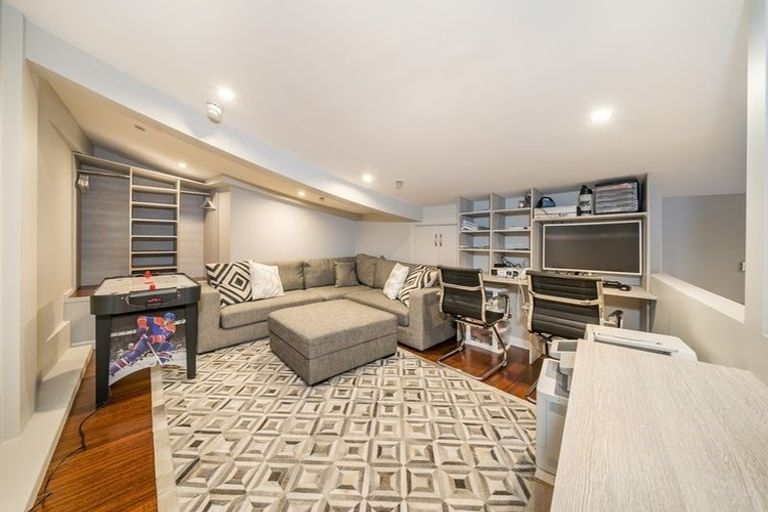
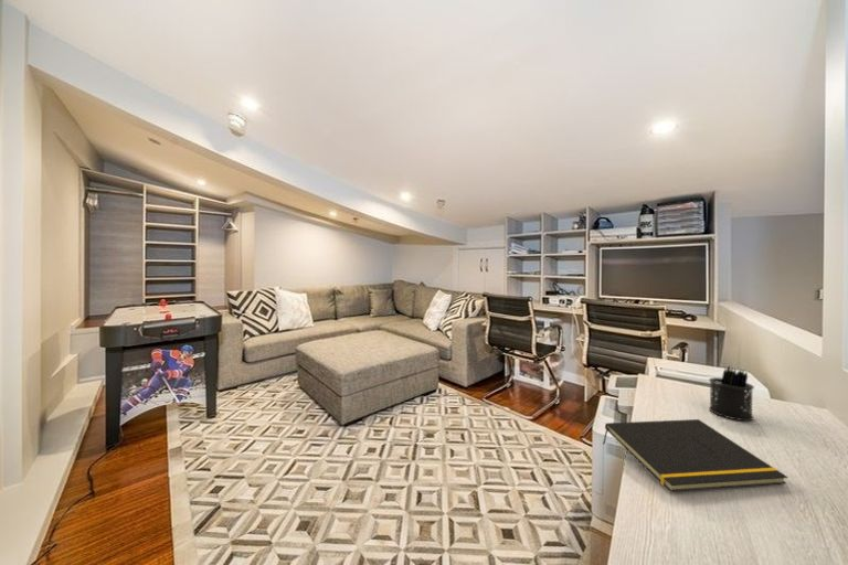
+ notepad [602,418,788,492]
+ pen holder [708,364,755,422]
